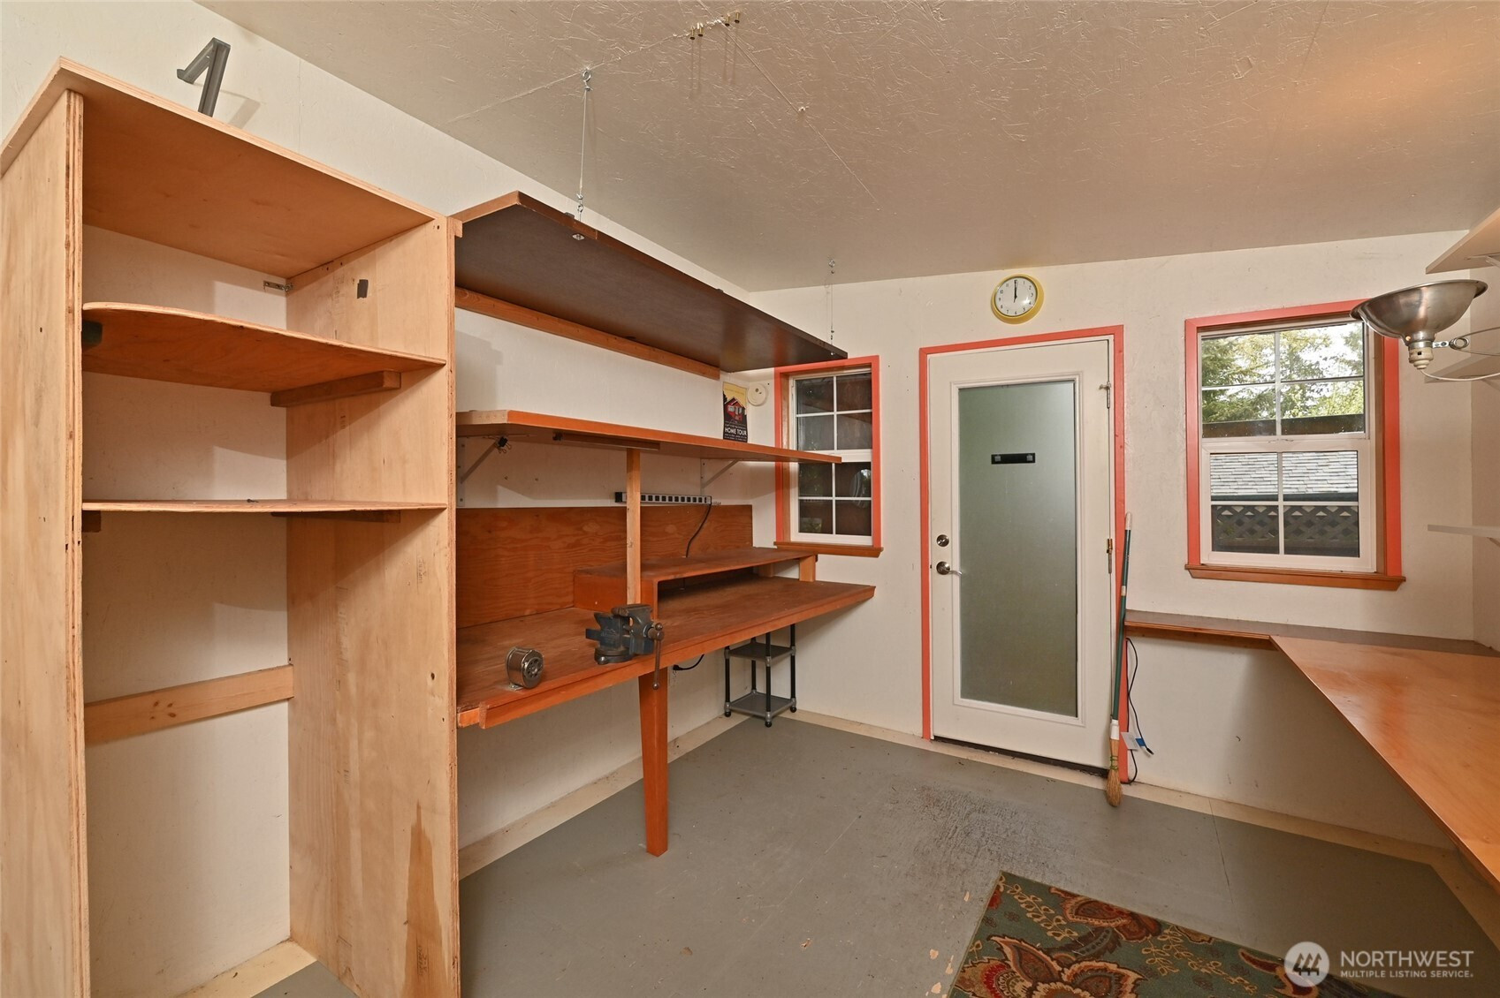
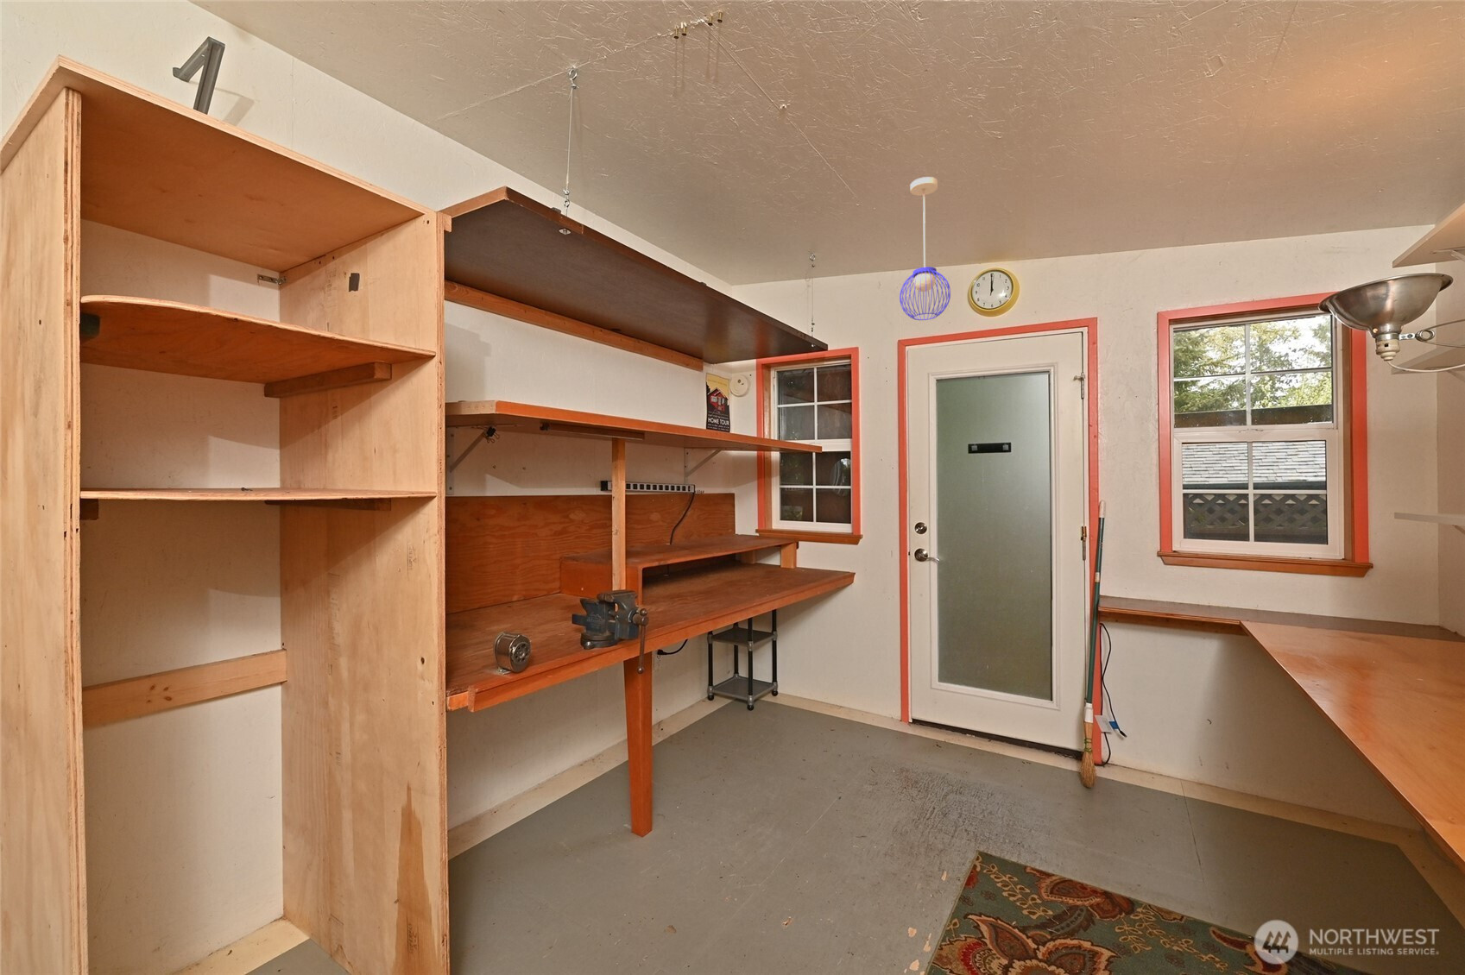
+ pendant light [899,176,951,321]
